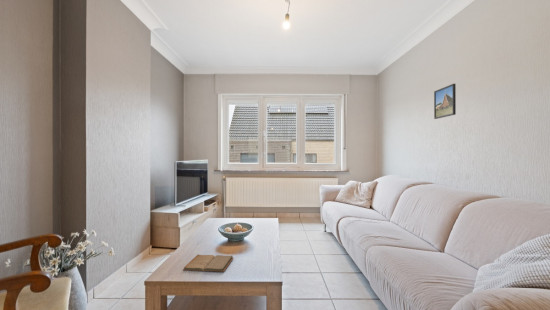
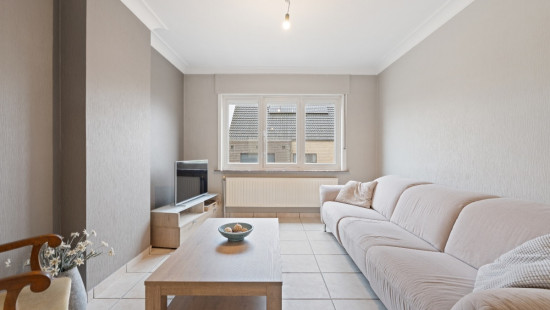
- book [182,254,234,272]
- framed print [433,83,457,120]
